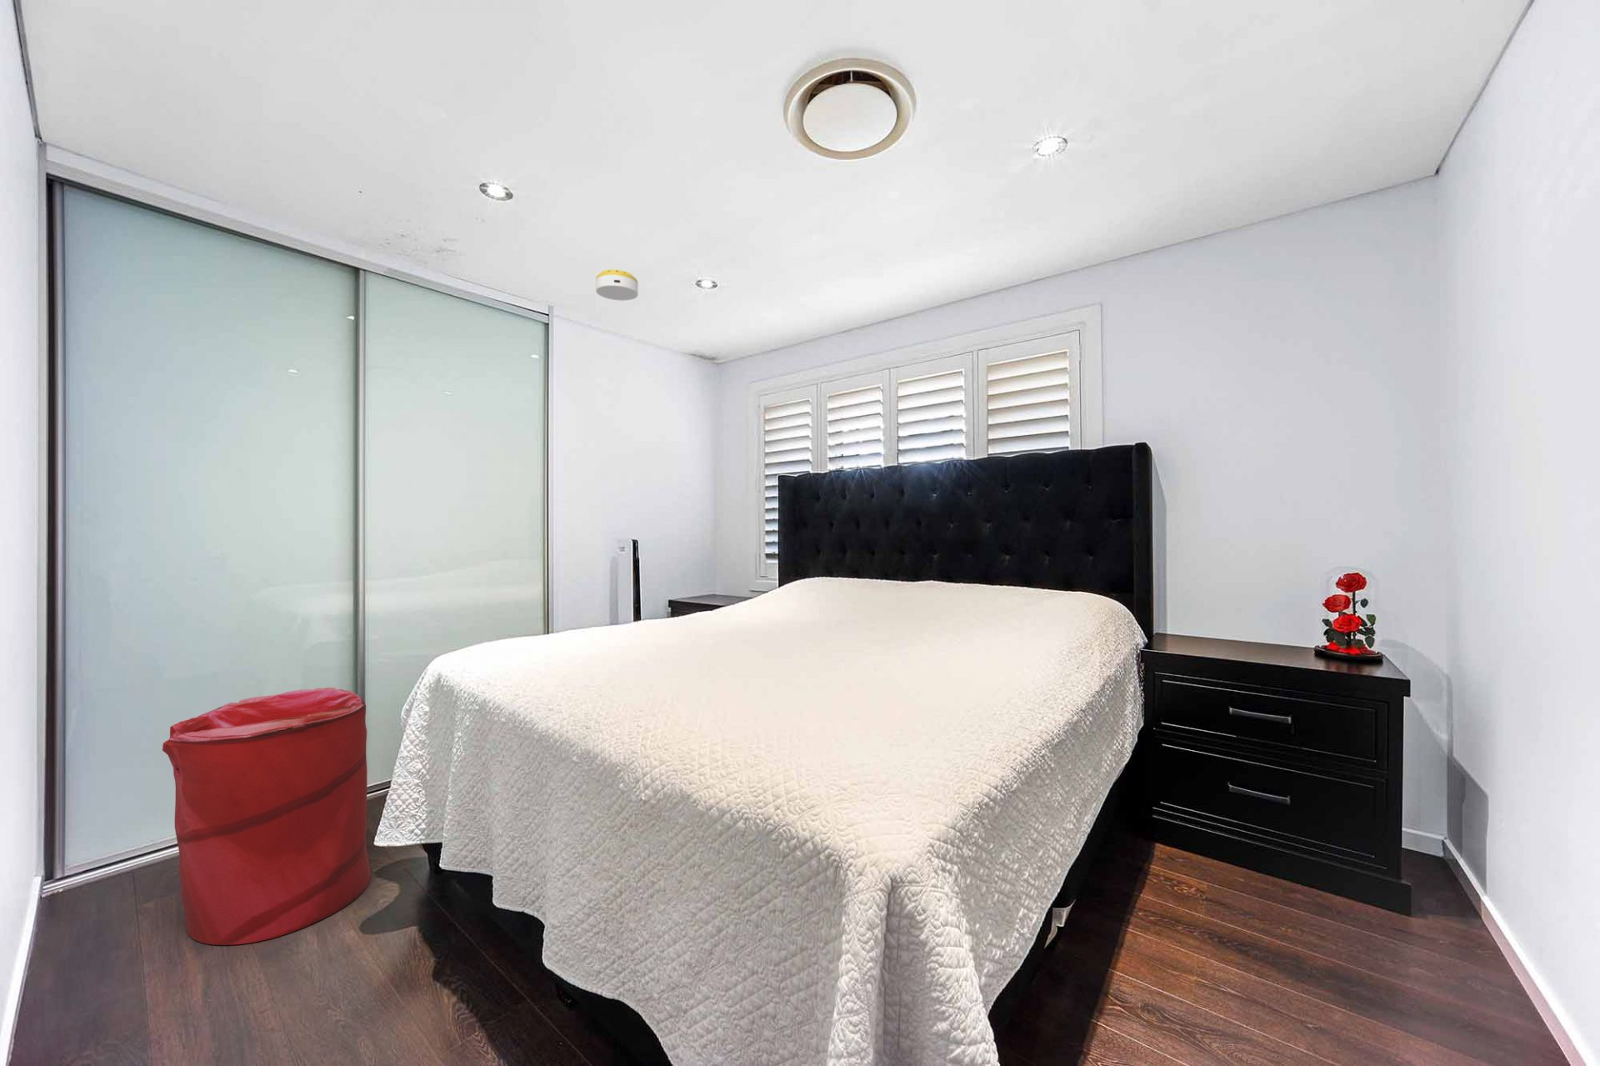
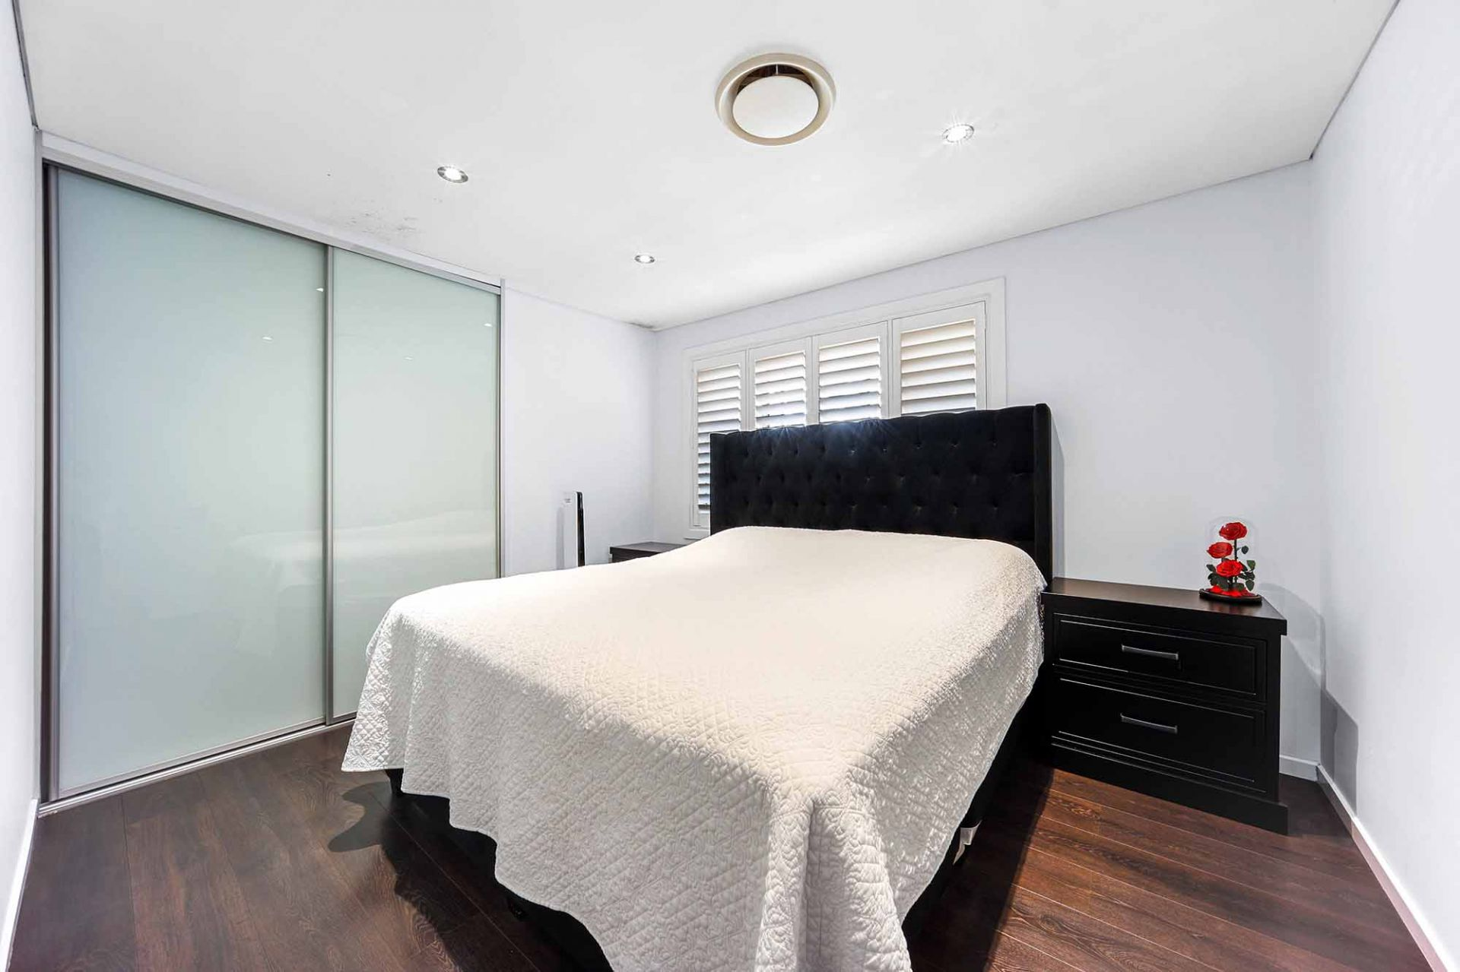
- smoke detector [595,269,639,302]
- laundry hamper [162,686,371,946]
